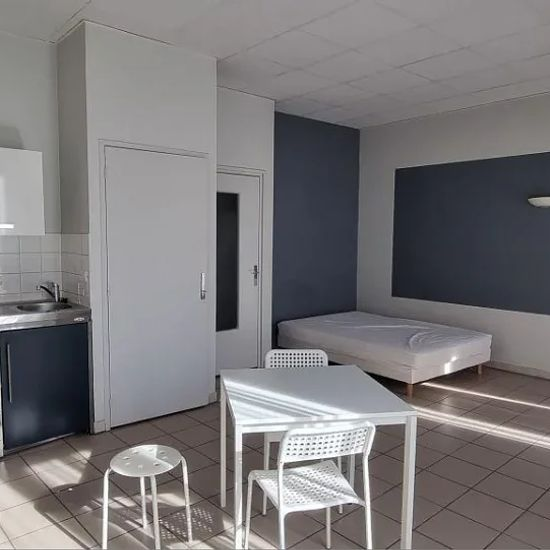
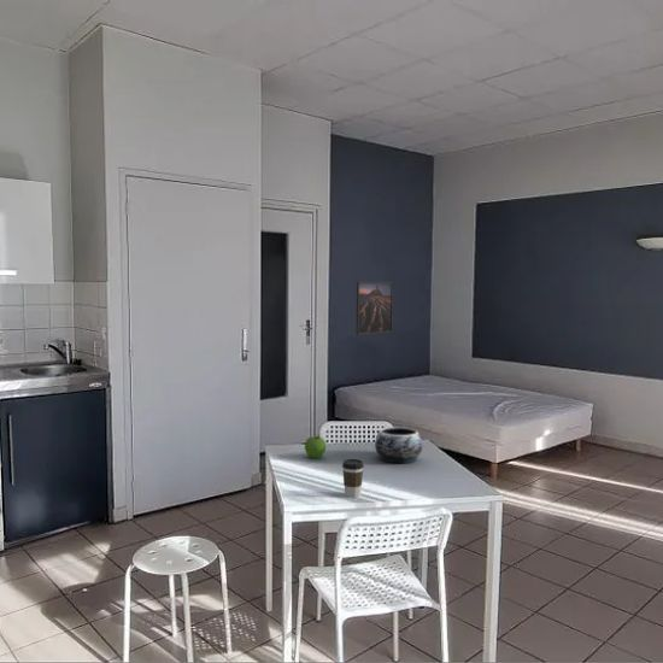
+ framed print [356,281,394,336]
+ fruit [304,433,327,459]
+ decorative bowl [374,426,423,464]
+ coffee cup [341,458,365,499]
